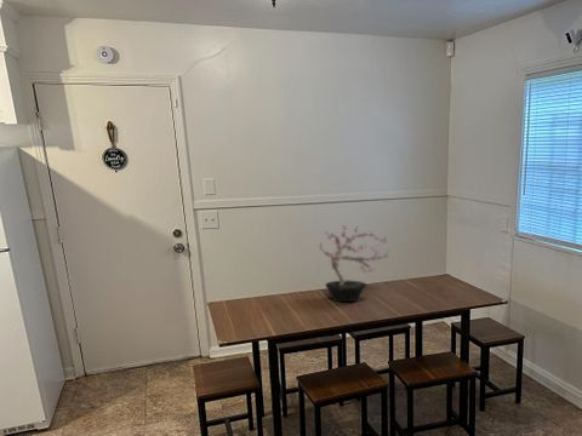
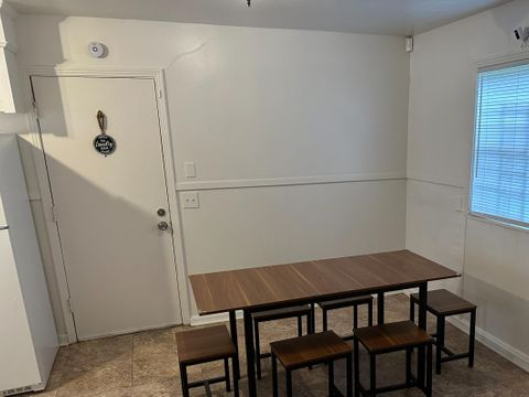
- potted plant [318,224,389,303]
